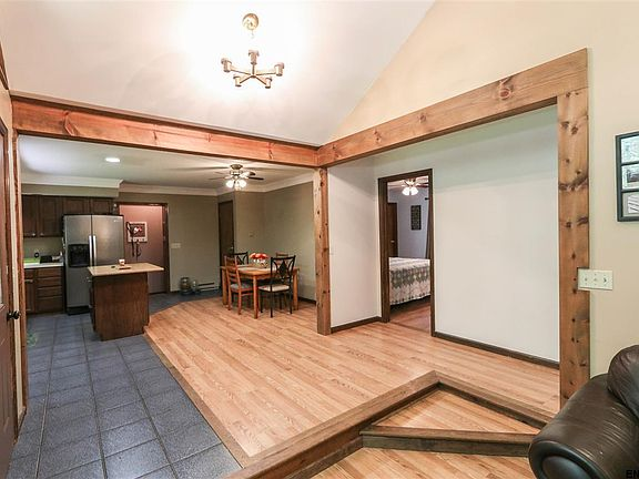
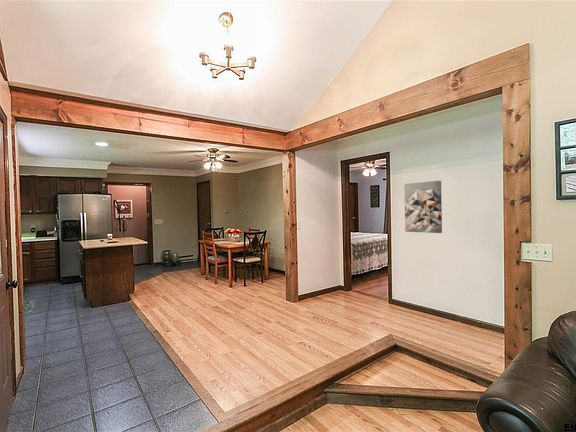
+ wall art [403,180,443,234]
